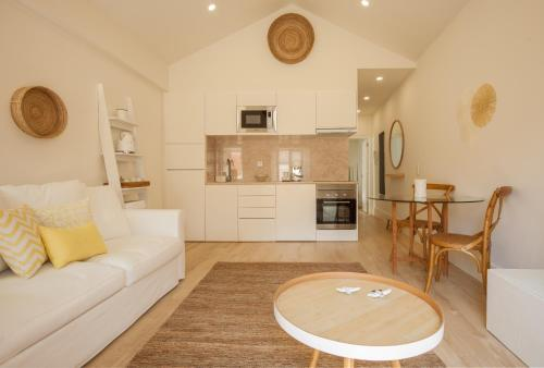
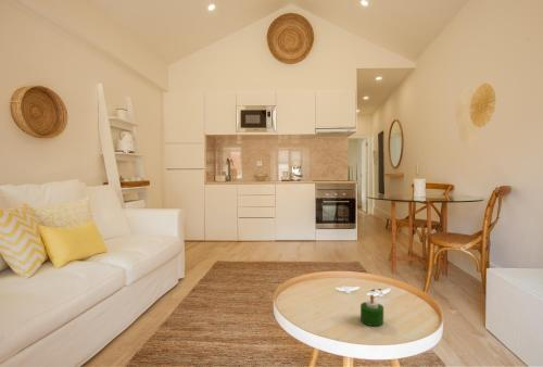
+ candle [359,293,384,327]
